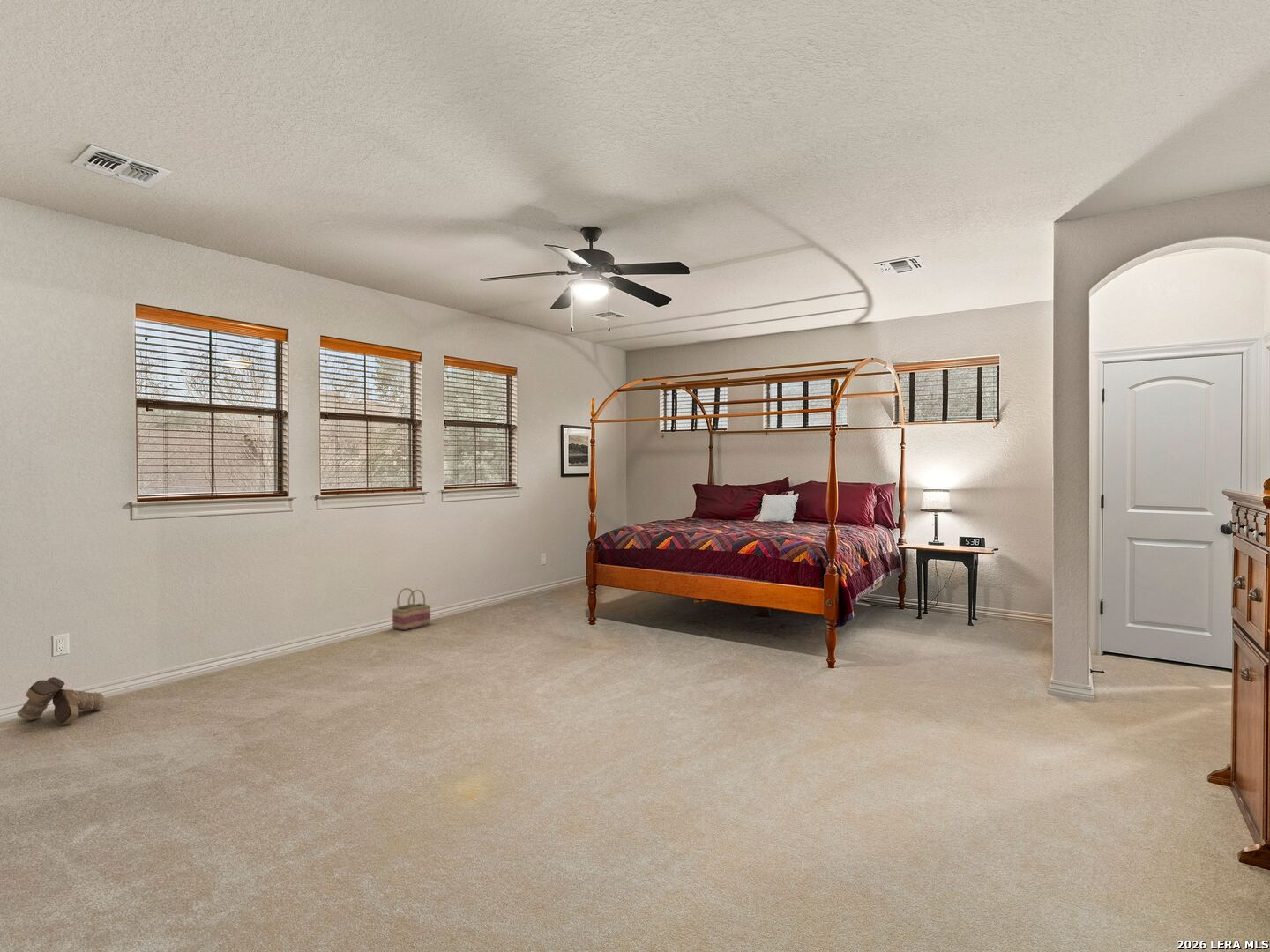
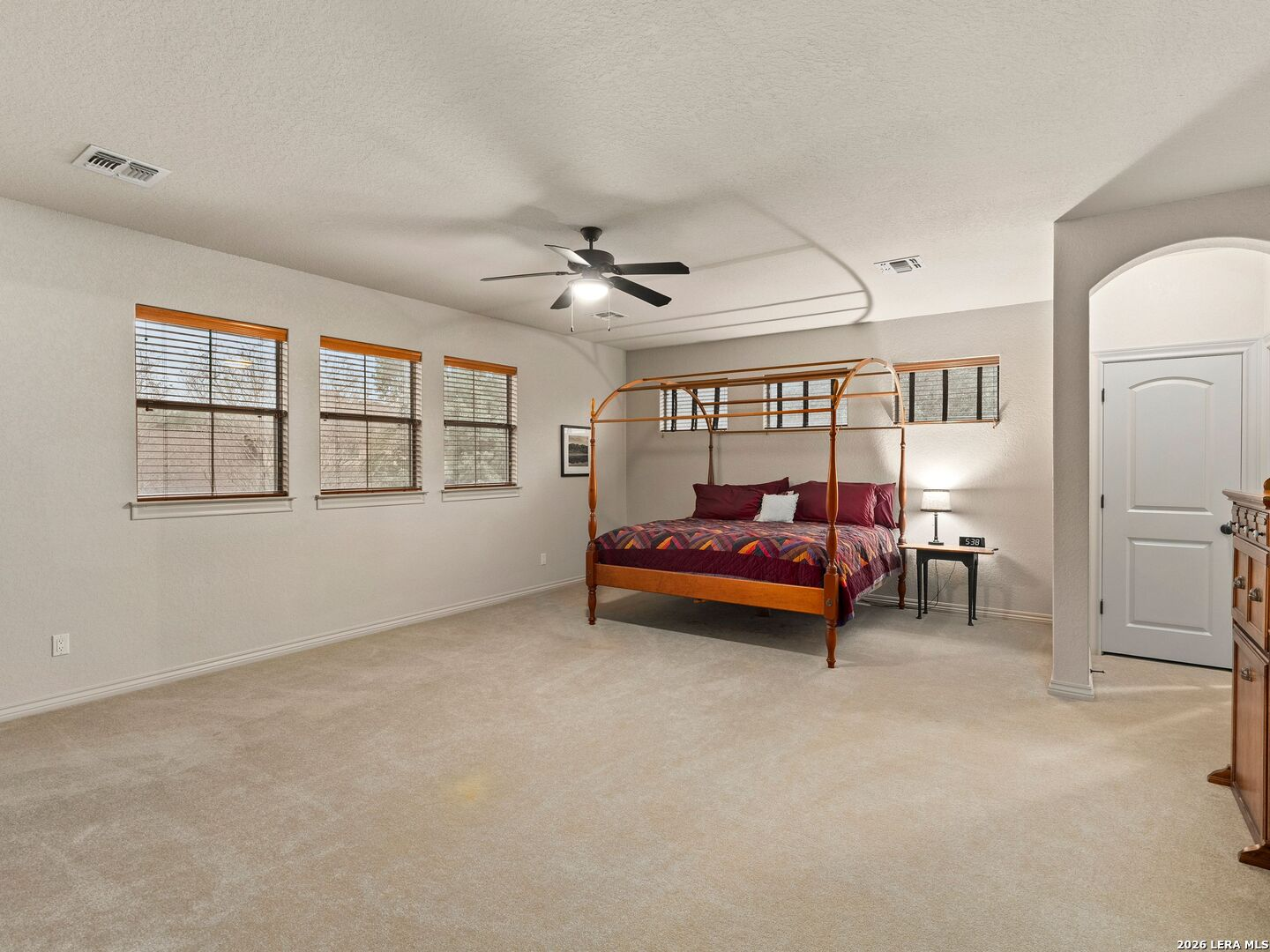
- basket [392,587,432,631]
- boots [16,676,105,725]
